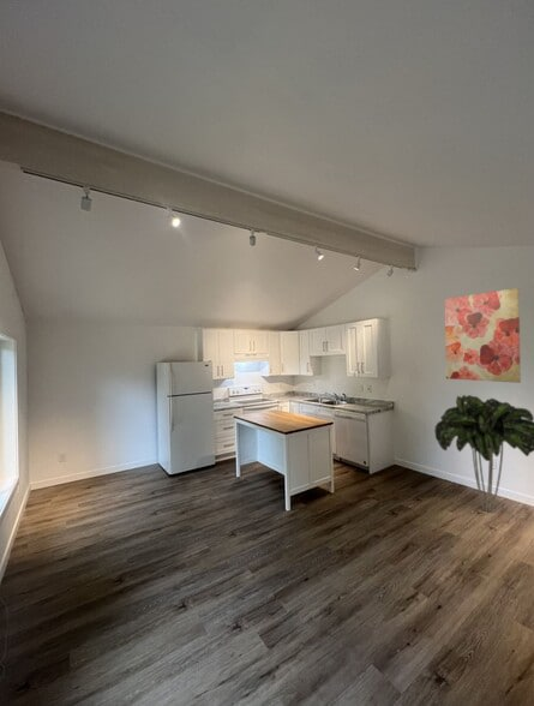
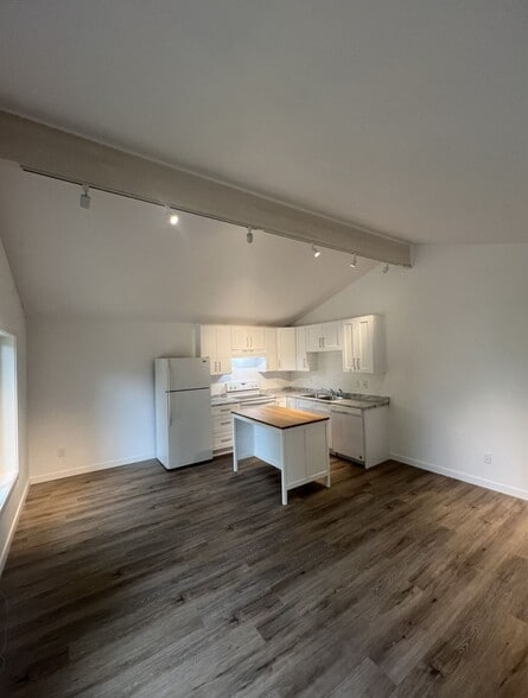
- indoor plant [433,394,534,513]
- wall art [444,287,522,384]
